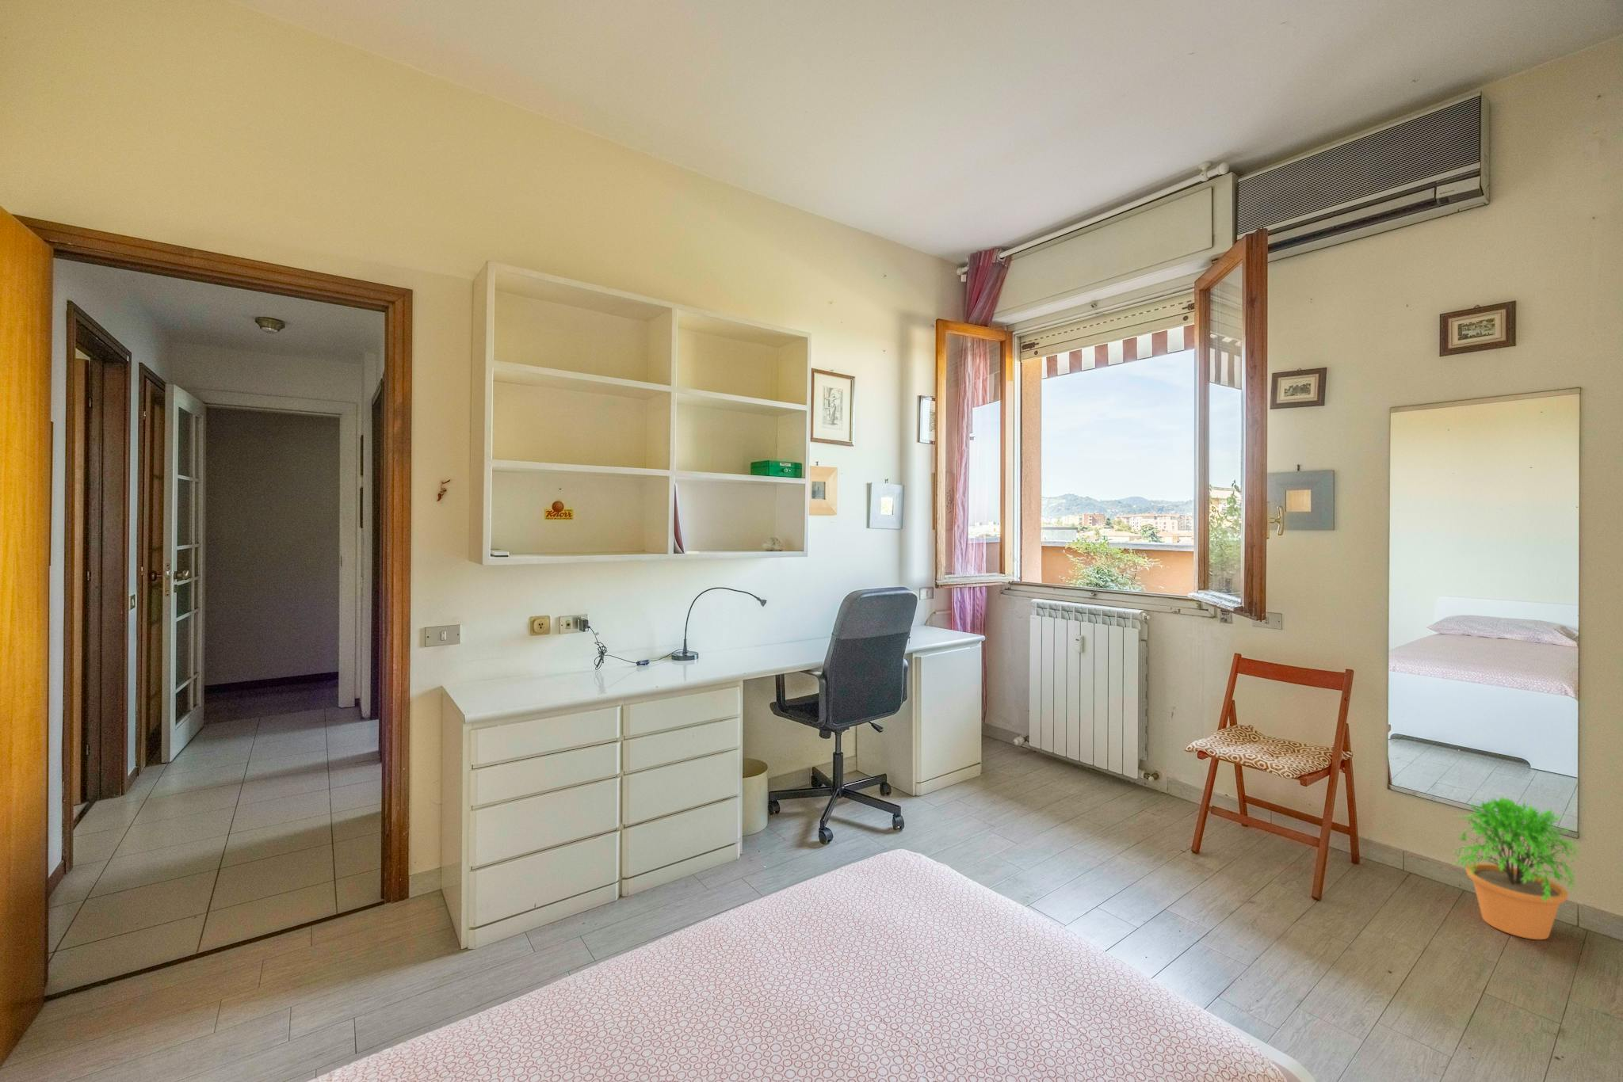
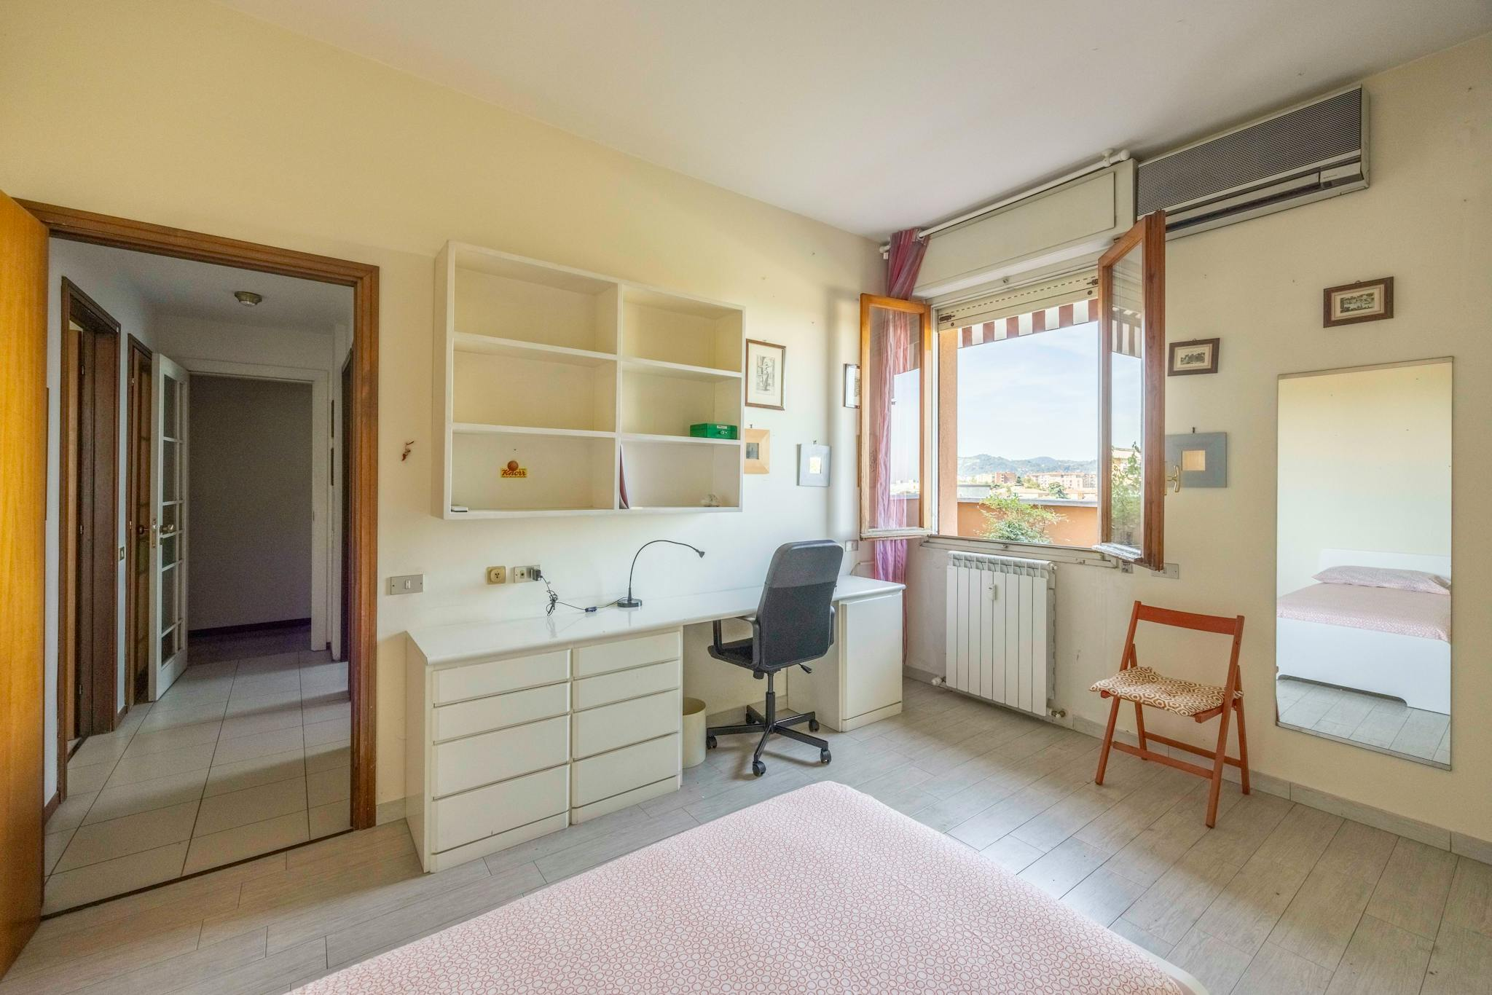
- potted plant [1452,796,1583,941]
